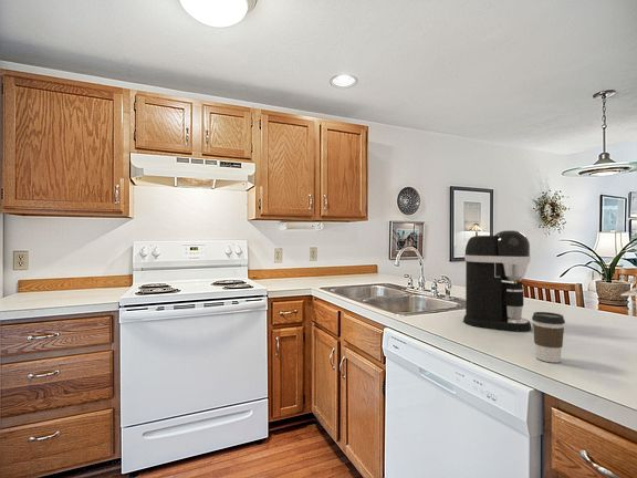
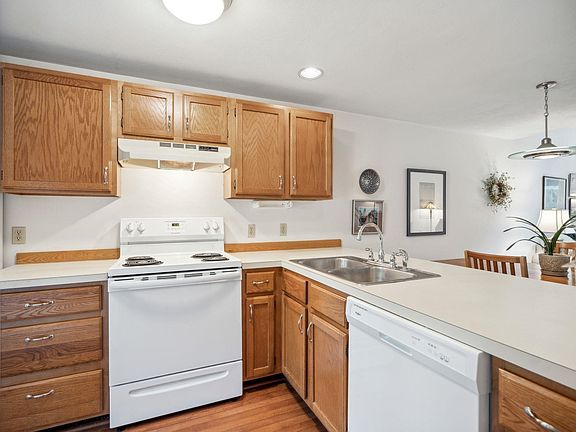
- coffee cup [531,311,566,363]
- coffee maker [462,229,532,332]
